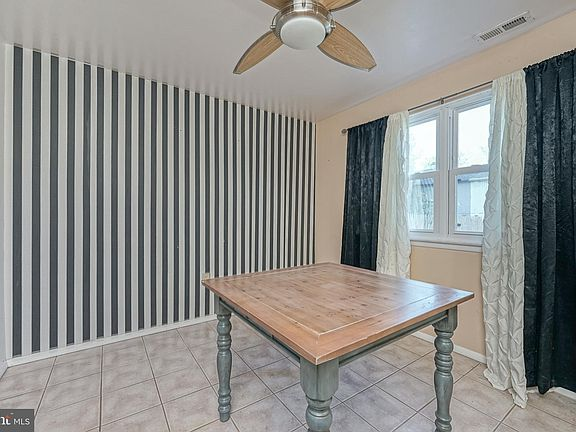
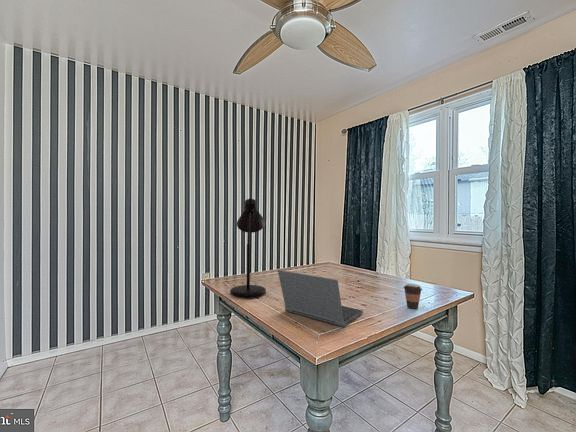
+ desk lamp [229,197,267,299]
+ coffee cup [403,283,423,310]
+ laptop computer [277,269,364,328]
